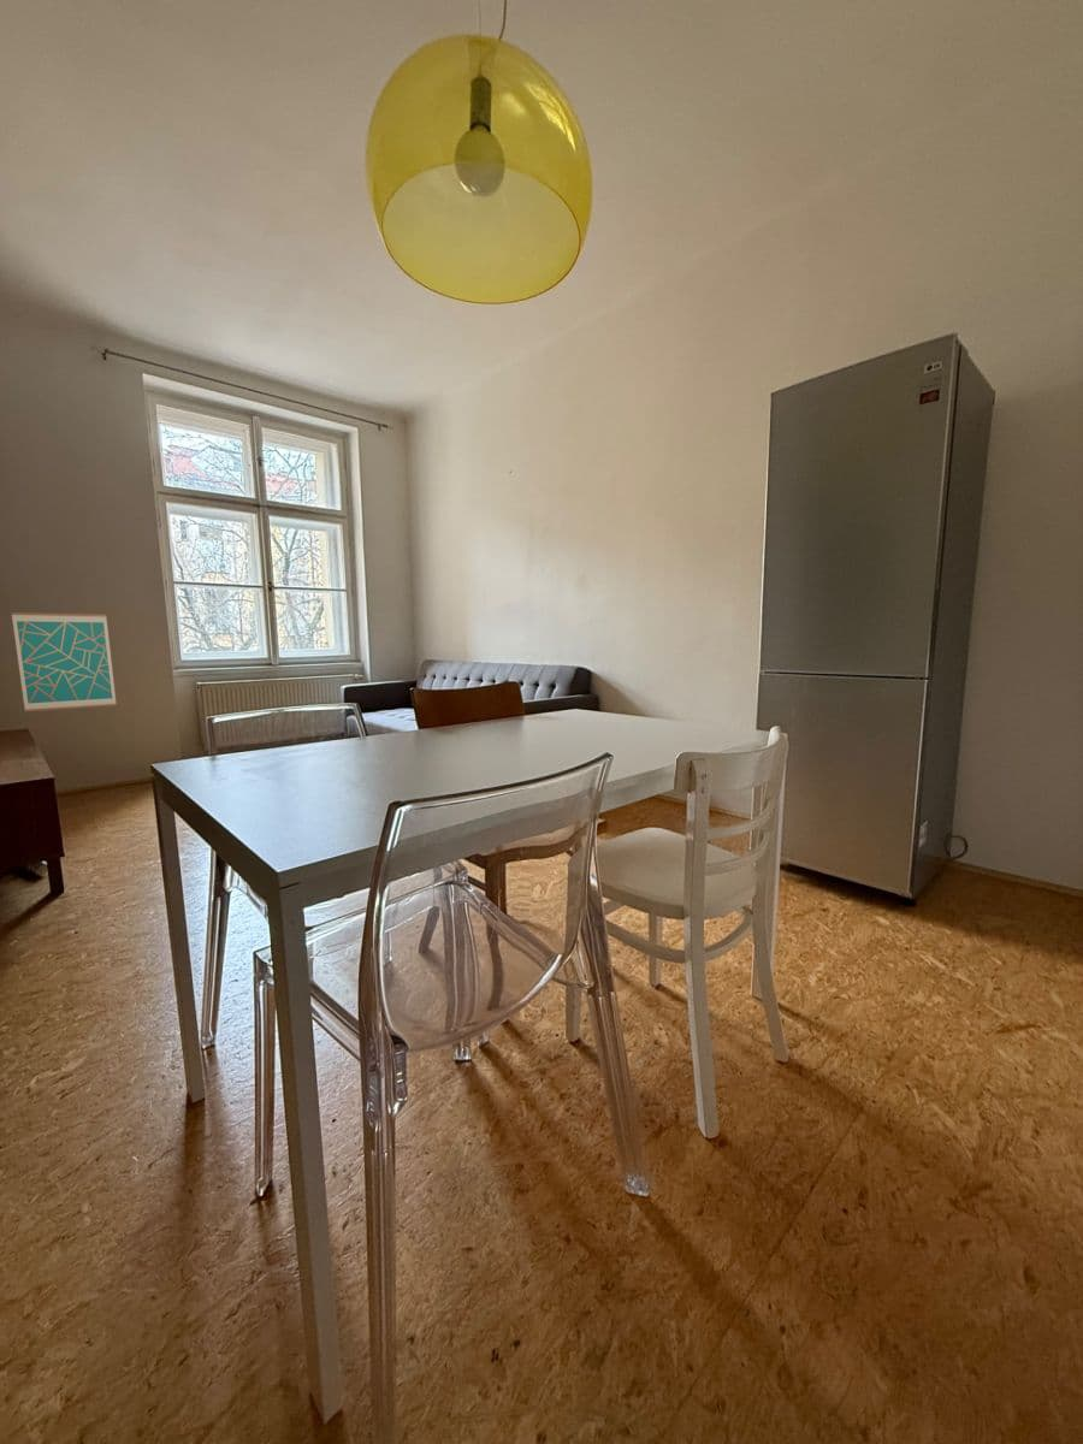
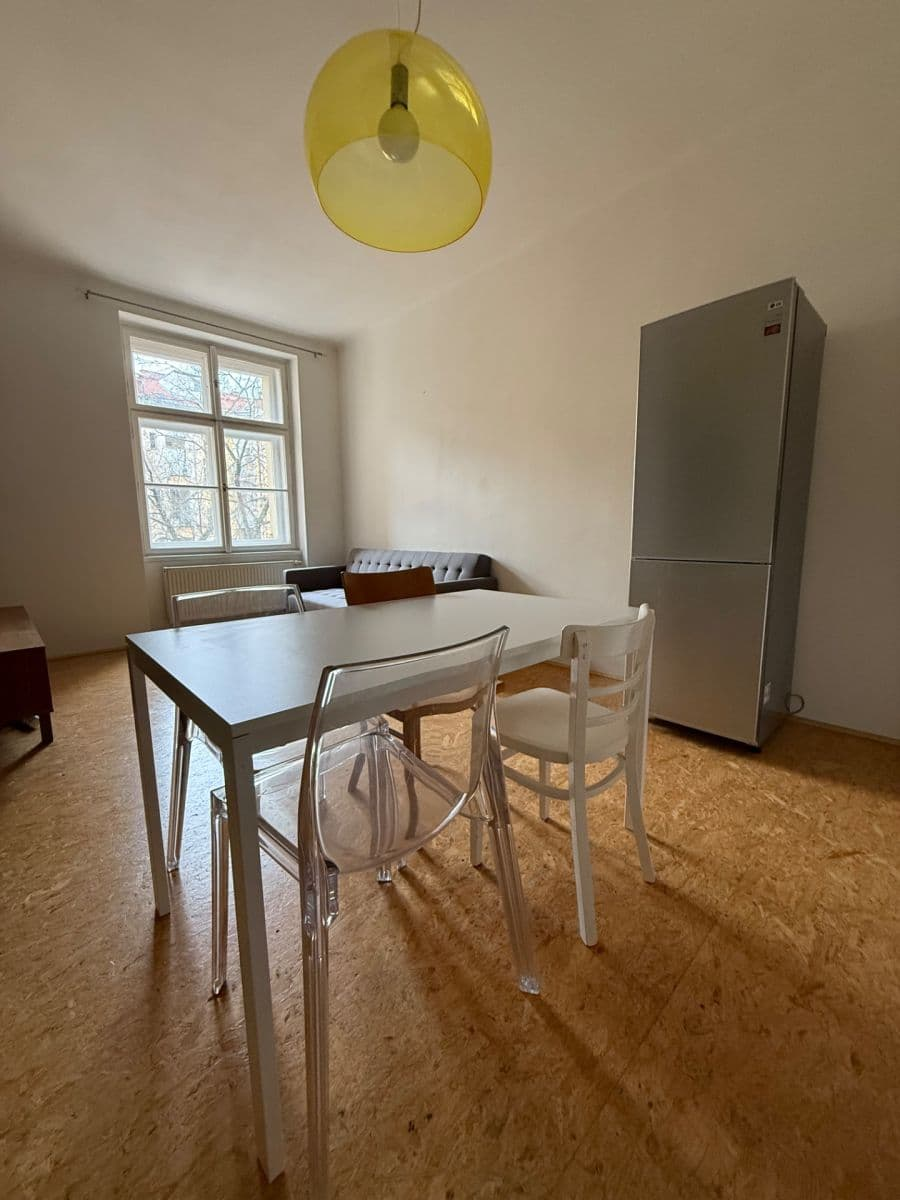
- wall art [11,611,118,712]
